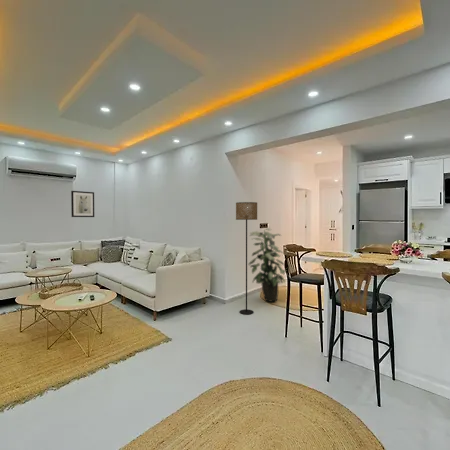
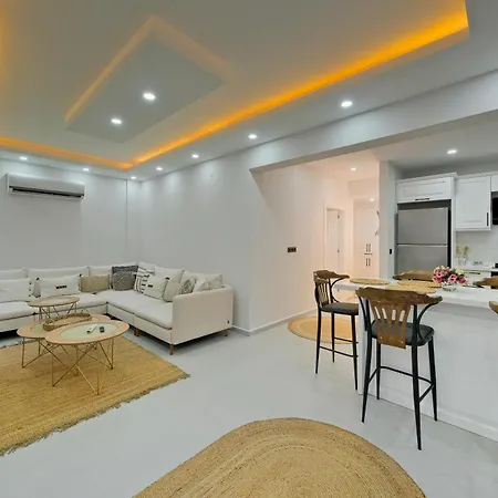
- indoor plant [248,227,286,303]
- wall art [70,190,95,218]
- floor lamp [235,201,258,316]
